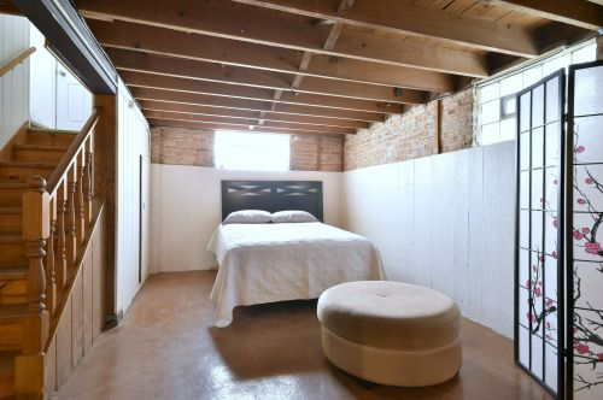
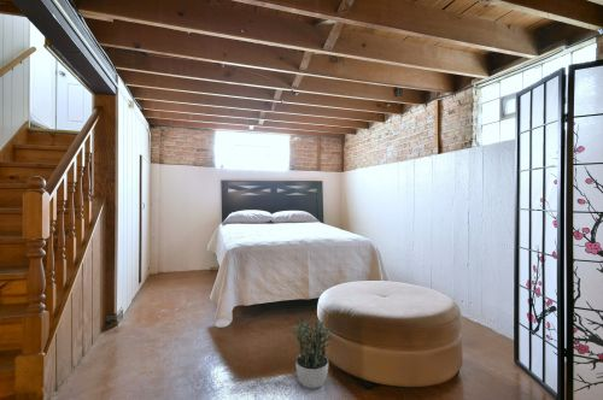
+ potted plant [291,317,335,389]
